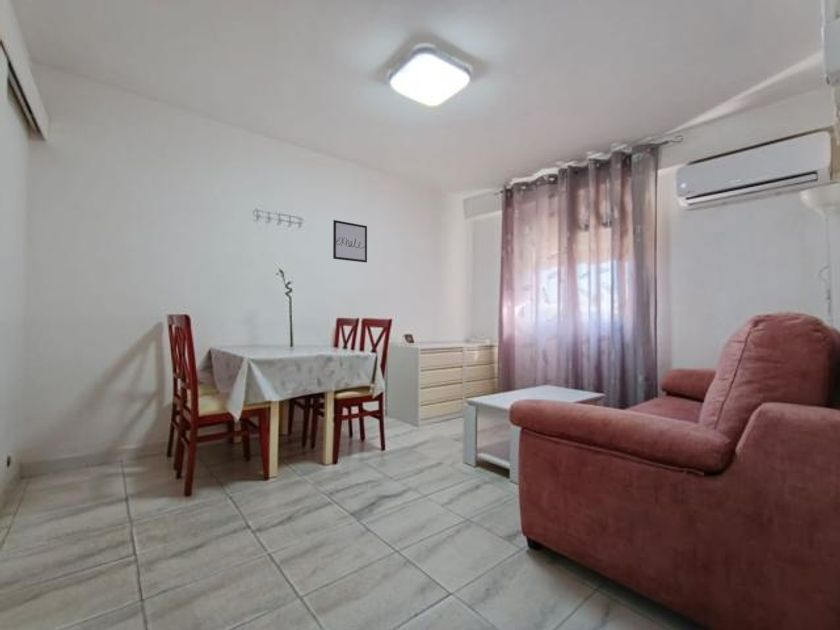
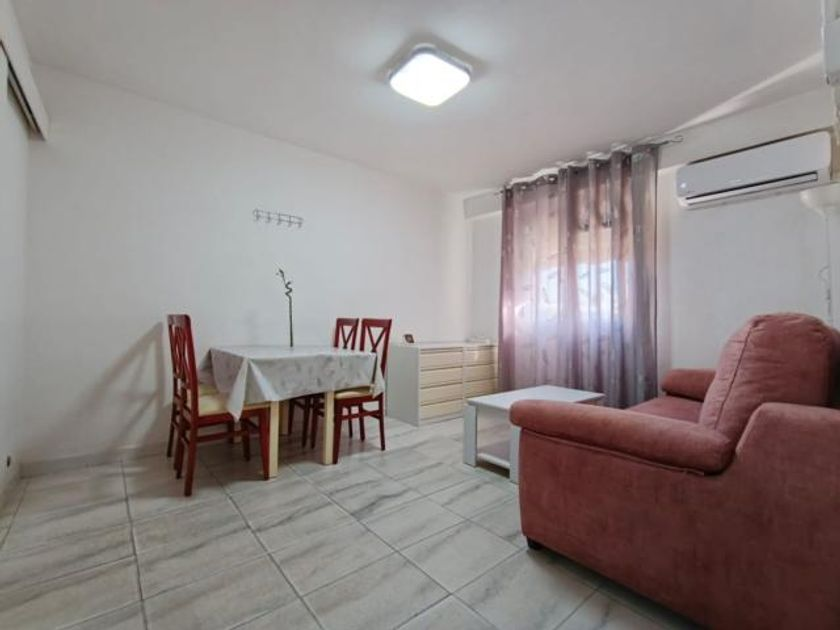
- wall art [332,219,368,263]
